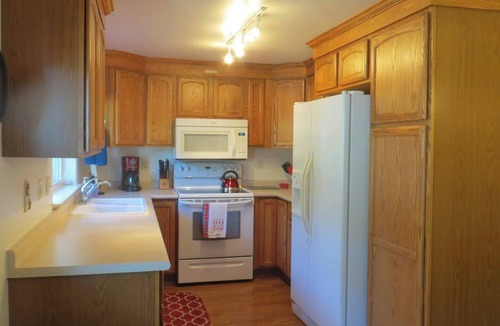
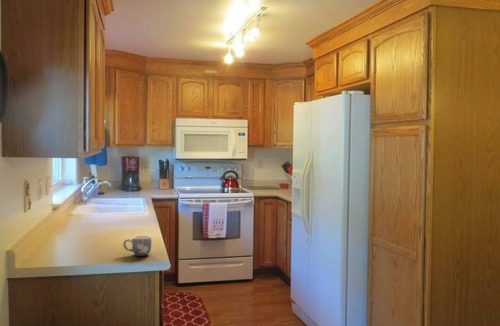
+ mug [122,235,153,257]
